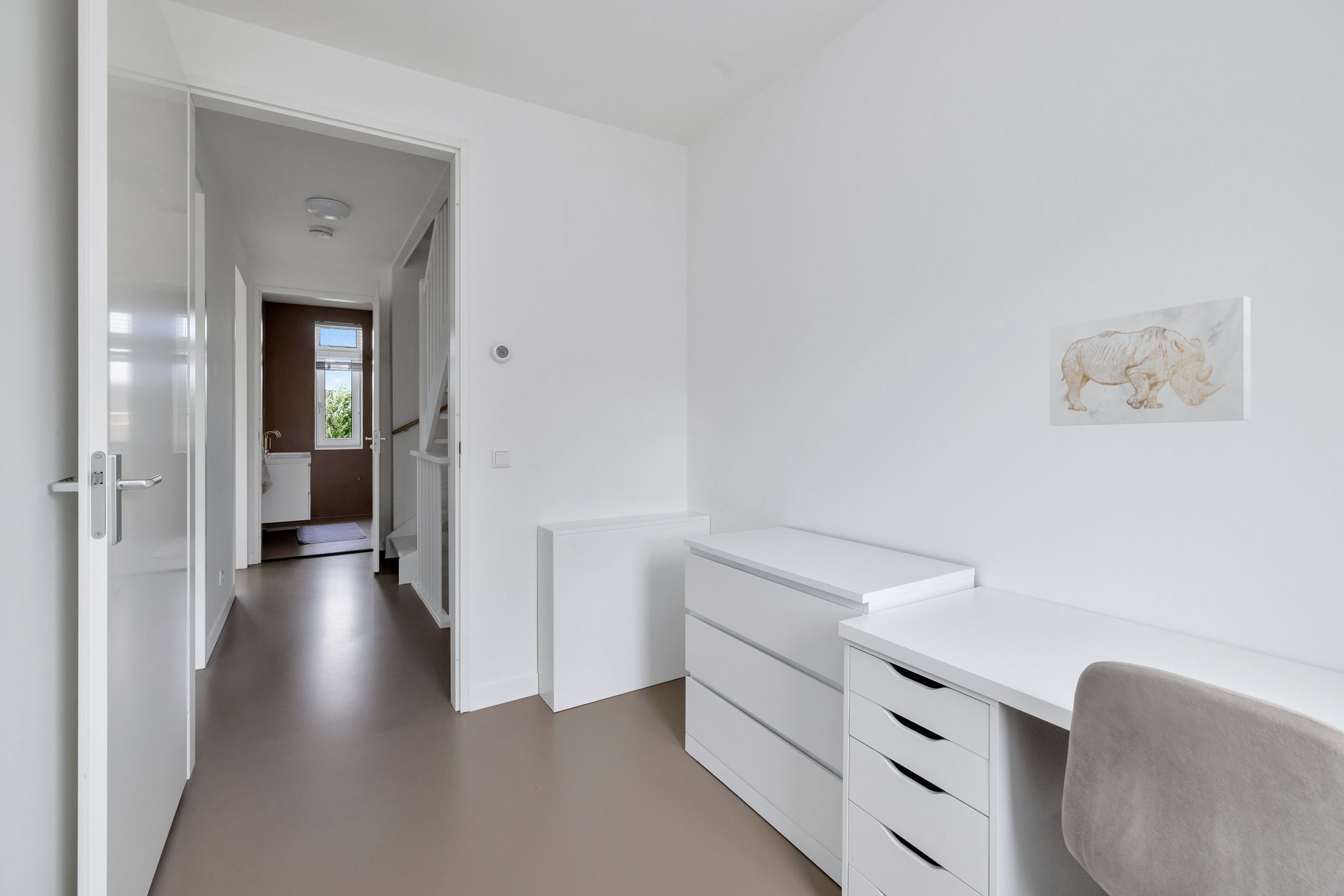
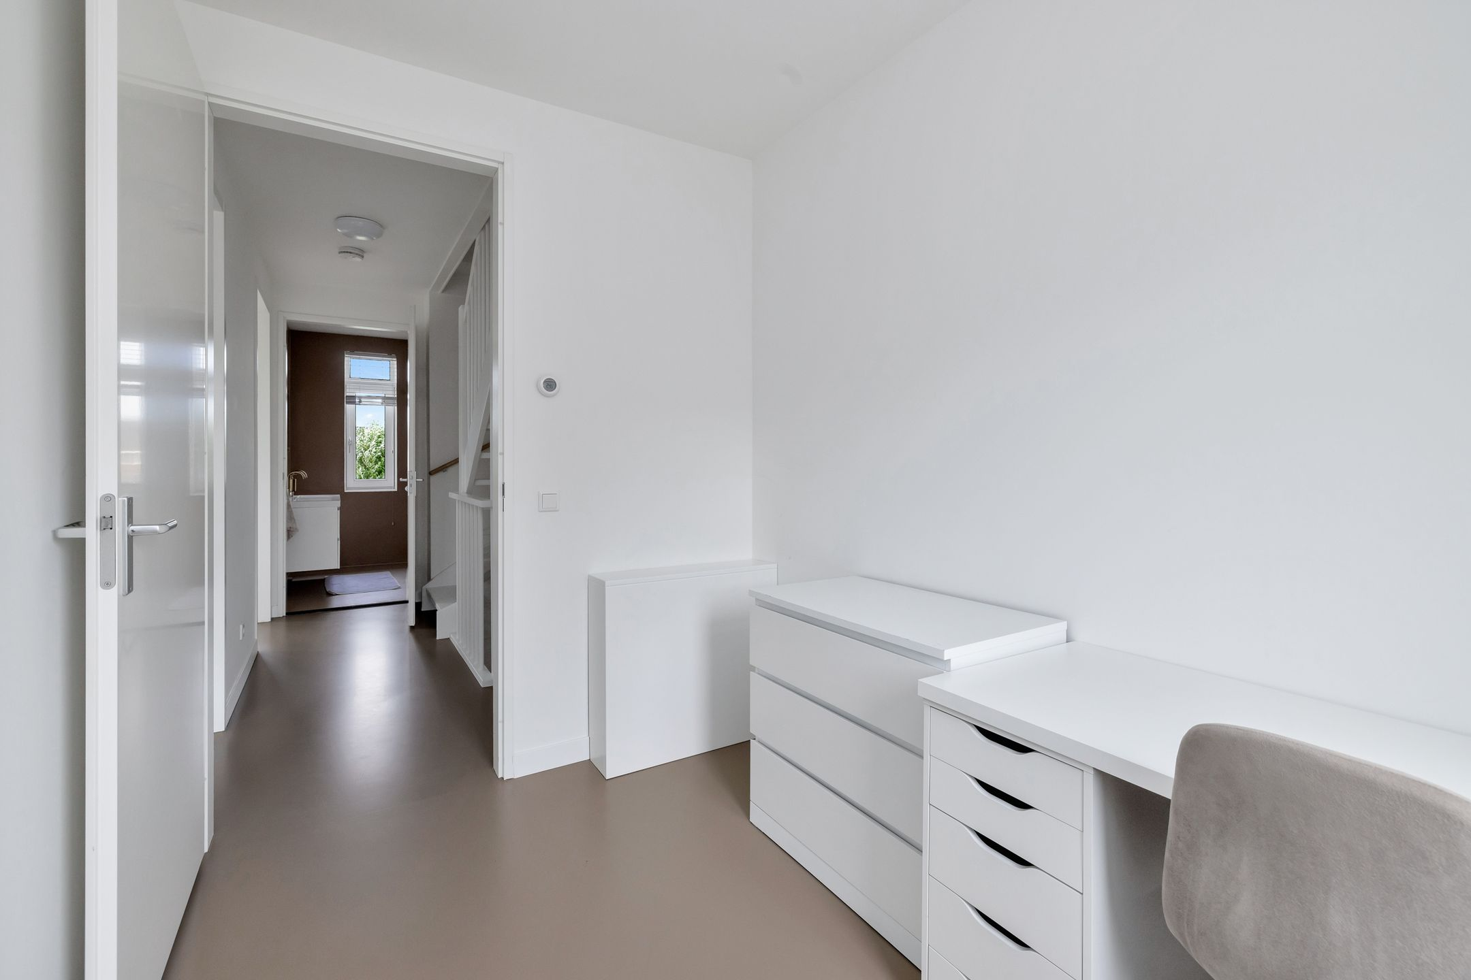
- wall art [1049,295,1251,427]
